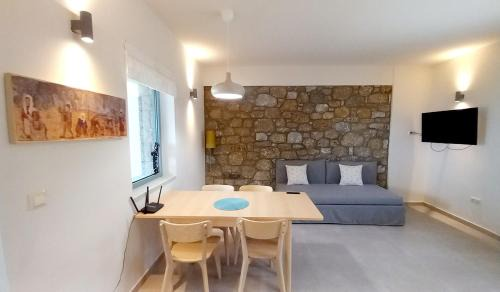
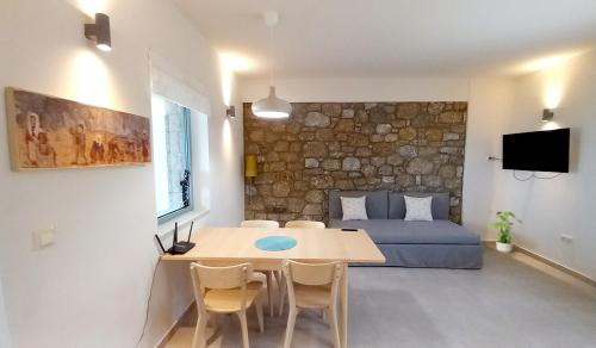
+ potted plant [488,210,523,253]
